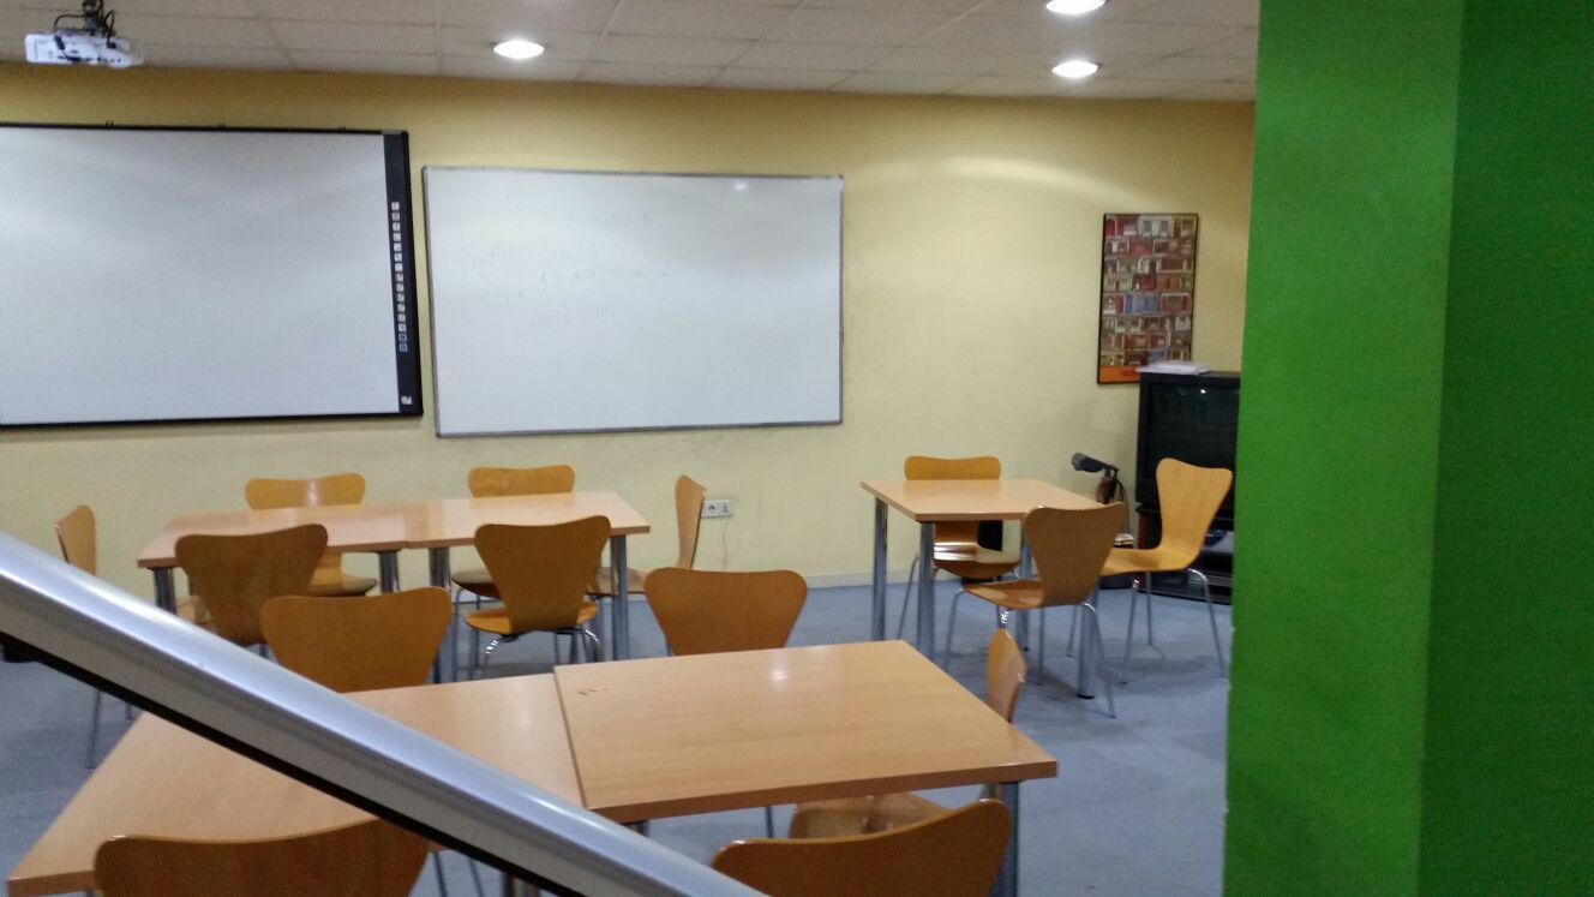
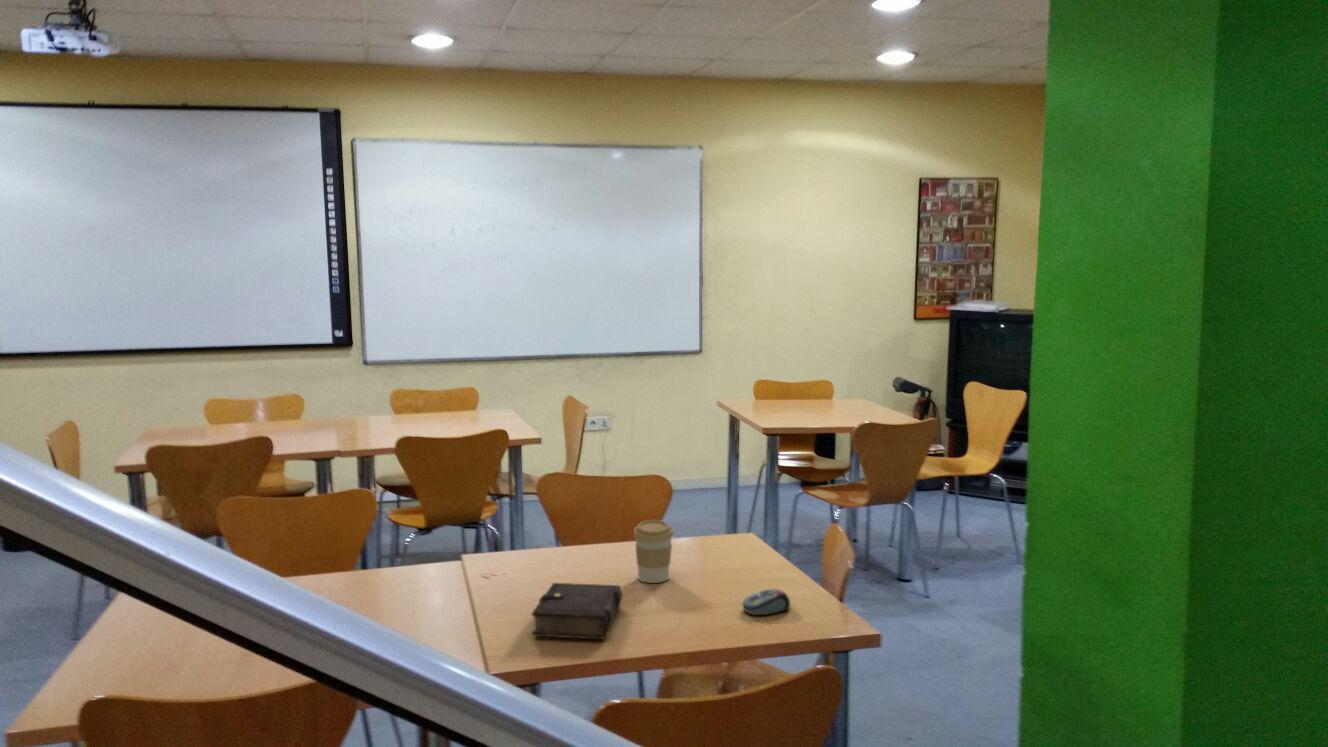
+ book [531,582,623,640]
+ coffee cup [632,519,675,584]
+ computer mouse [742,588,791,616]
